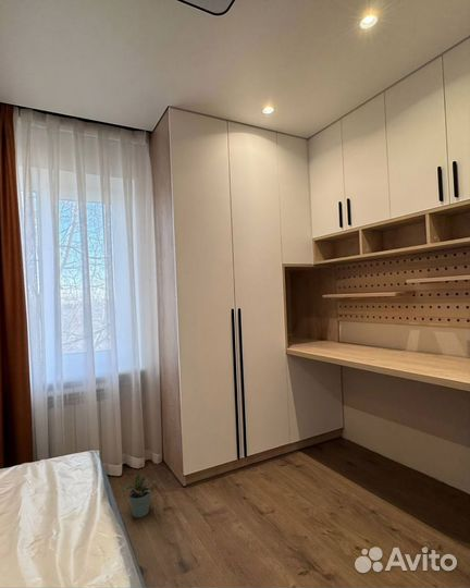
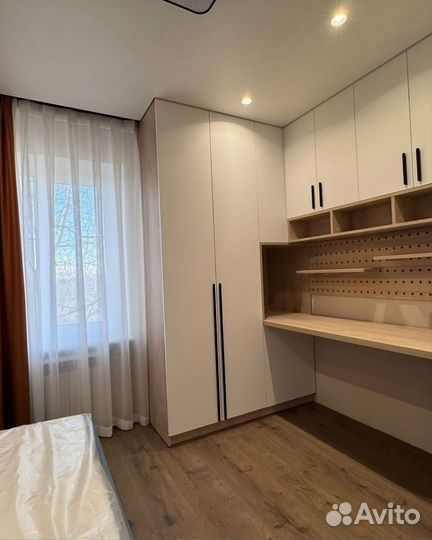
- potted plant [122,474,156,518]
